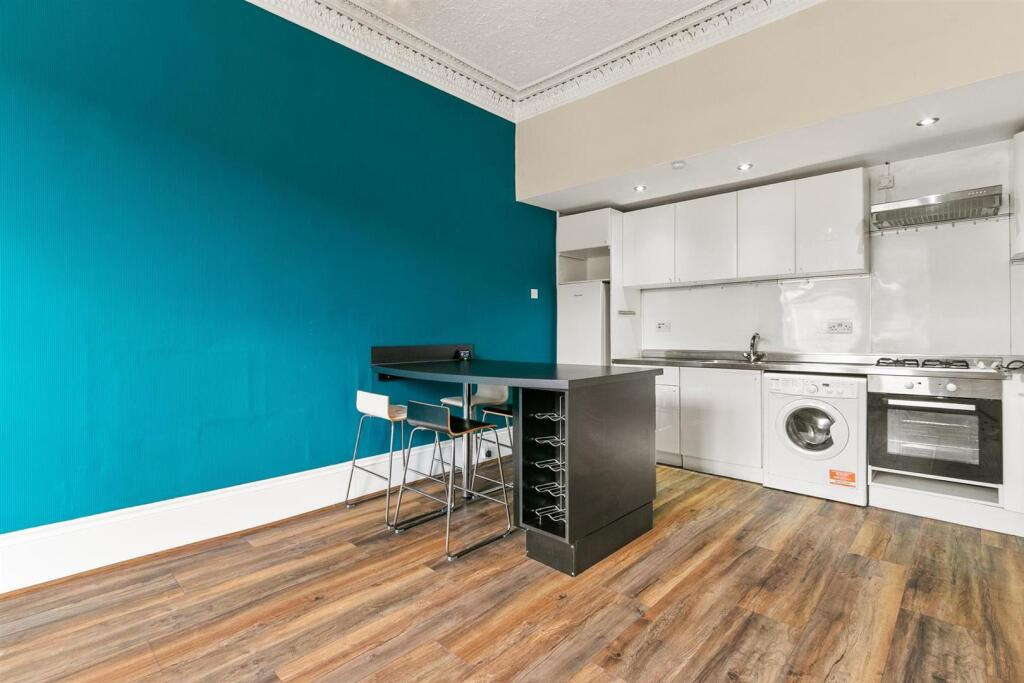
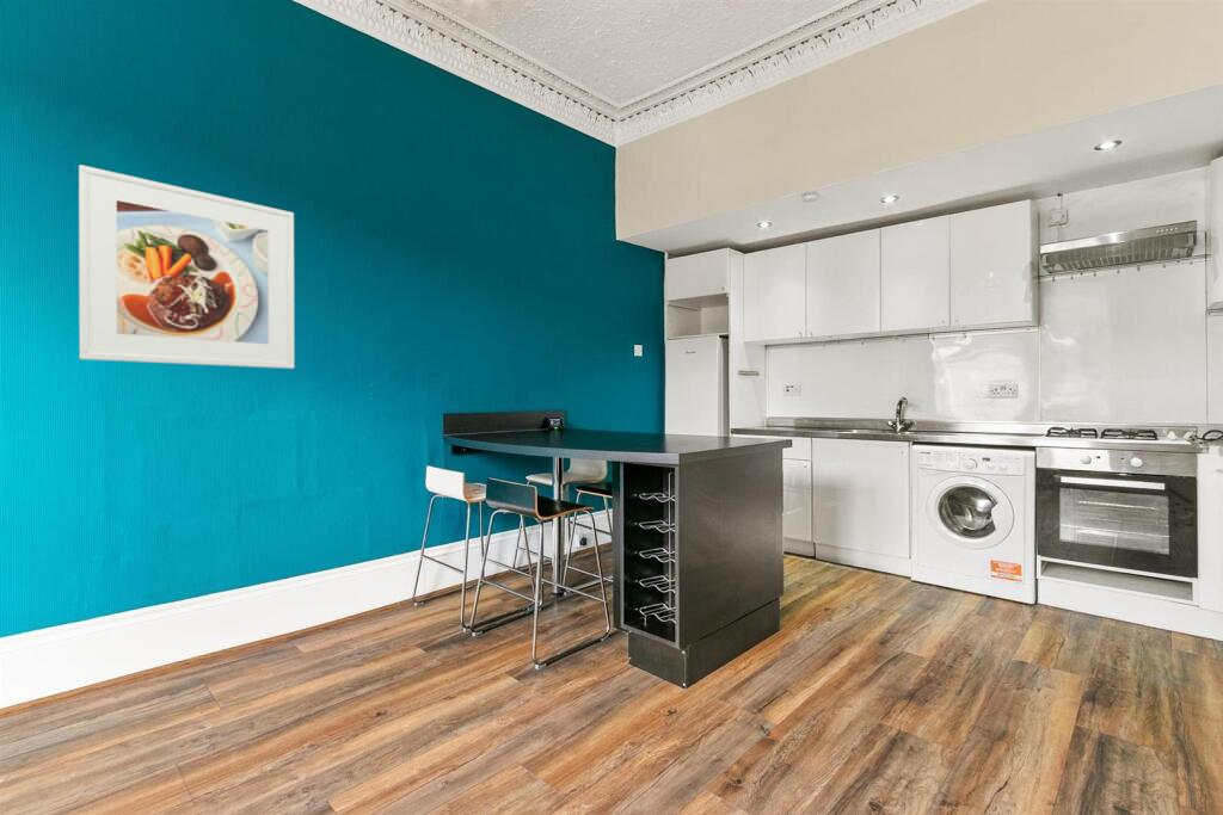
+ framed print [78,163,295,370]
